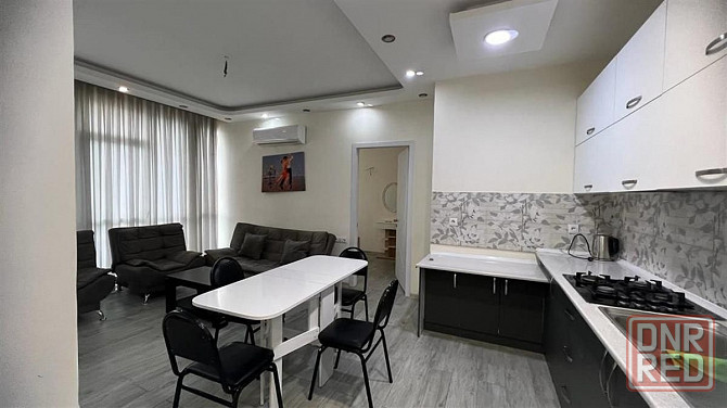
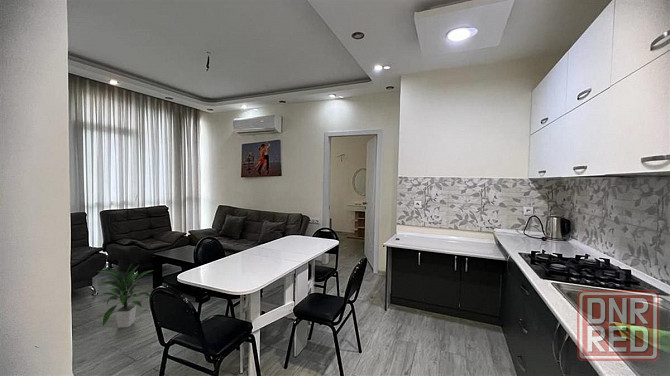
+ indoor plant [97,263,154,329]
